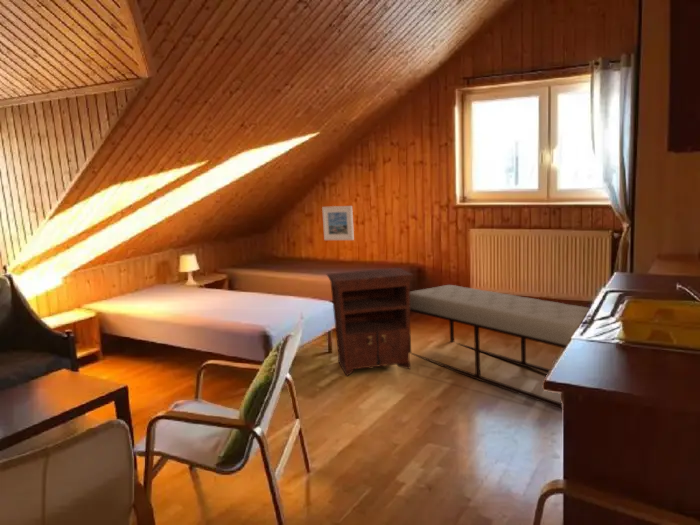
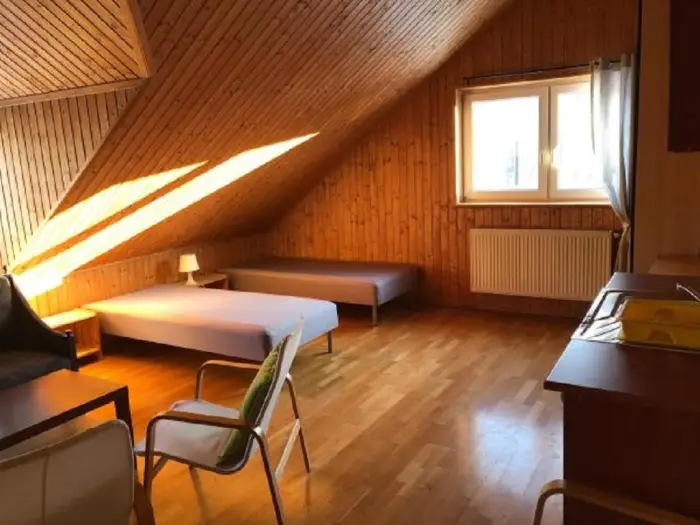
- bench [409,284,590,410]
- nightstand [326,267,415,377]
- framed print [321,205,355,241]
